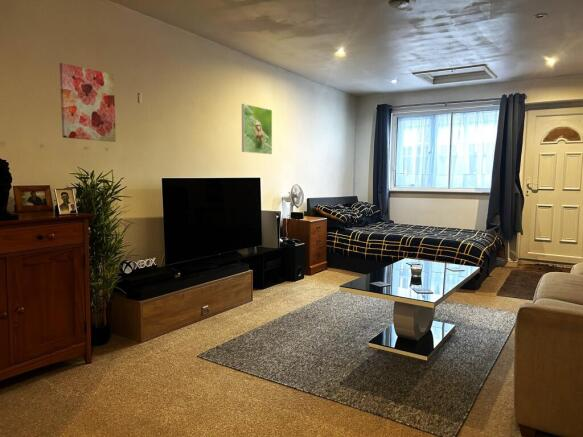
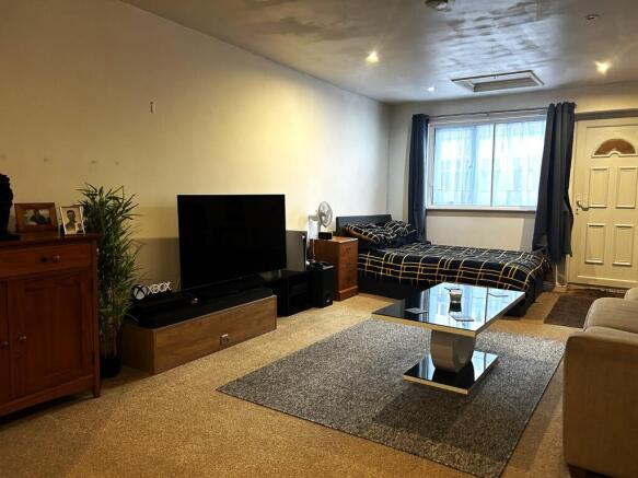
- wall art [59,62,117,143]
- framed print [241,103,273,155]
